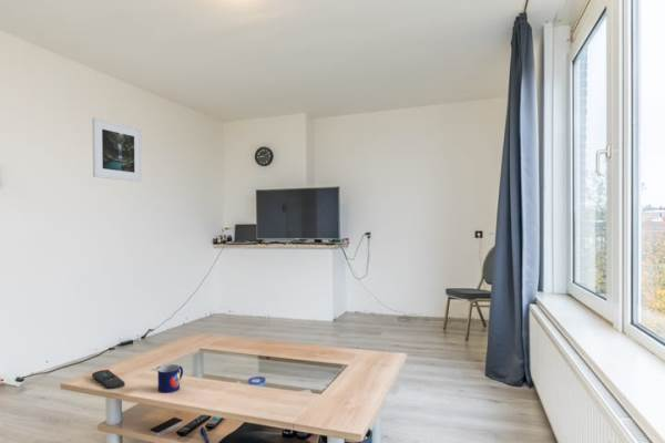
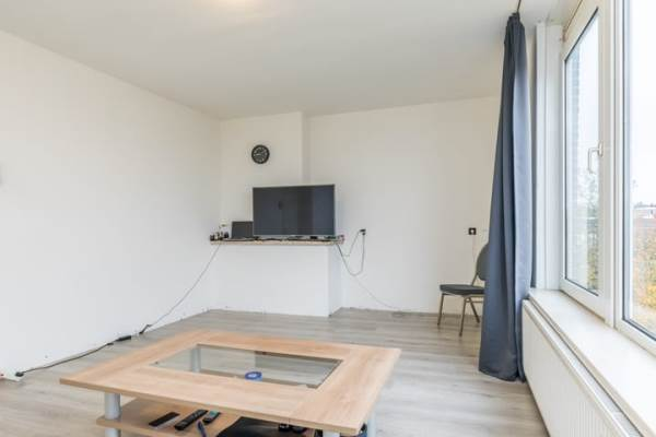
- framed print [91,117,143,183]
- remote control [91,369,126,390]
- mug [157,363,184,394]
